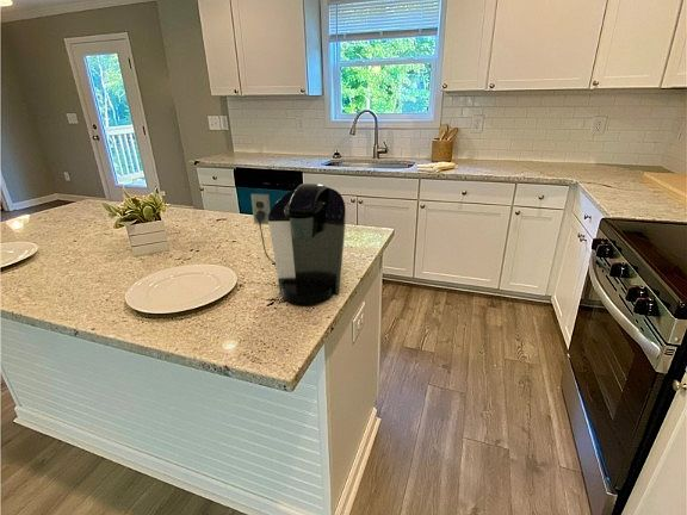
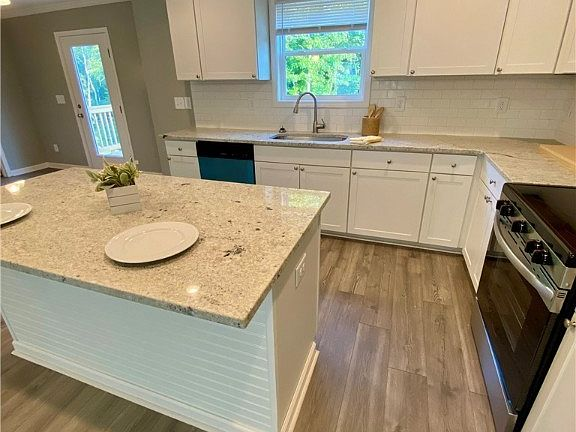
- coffee maker [250,182,347,306]
